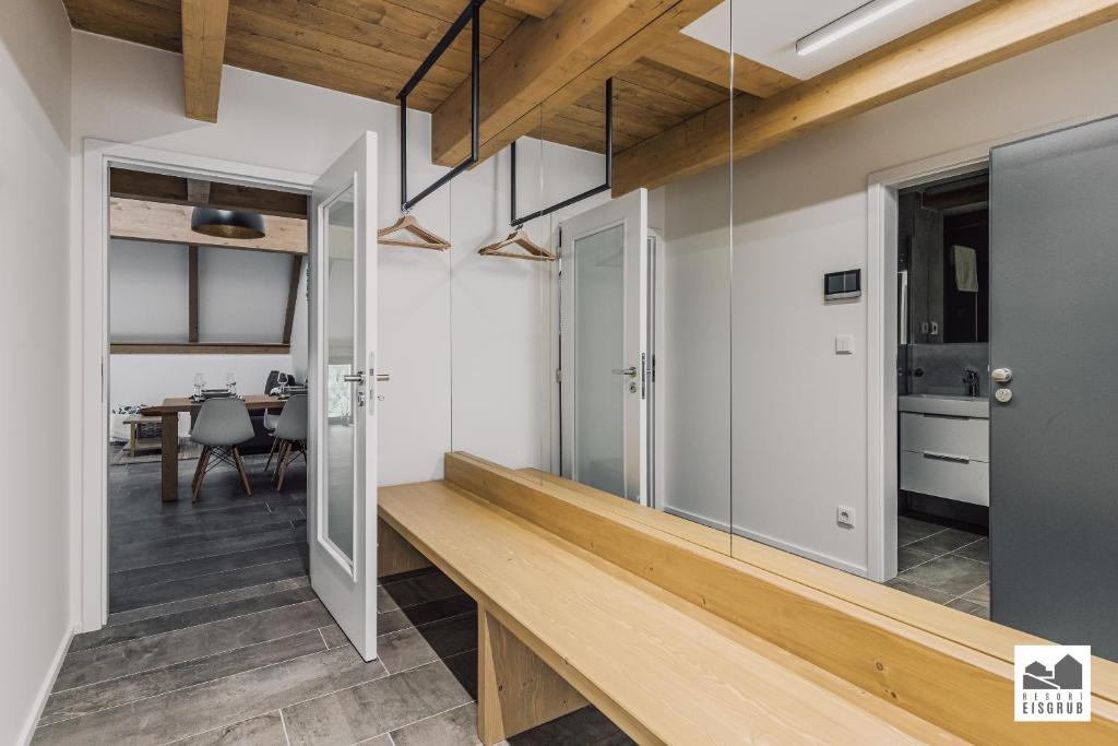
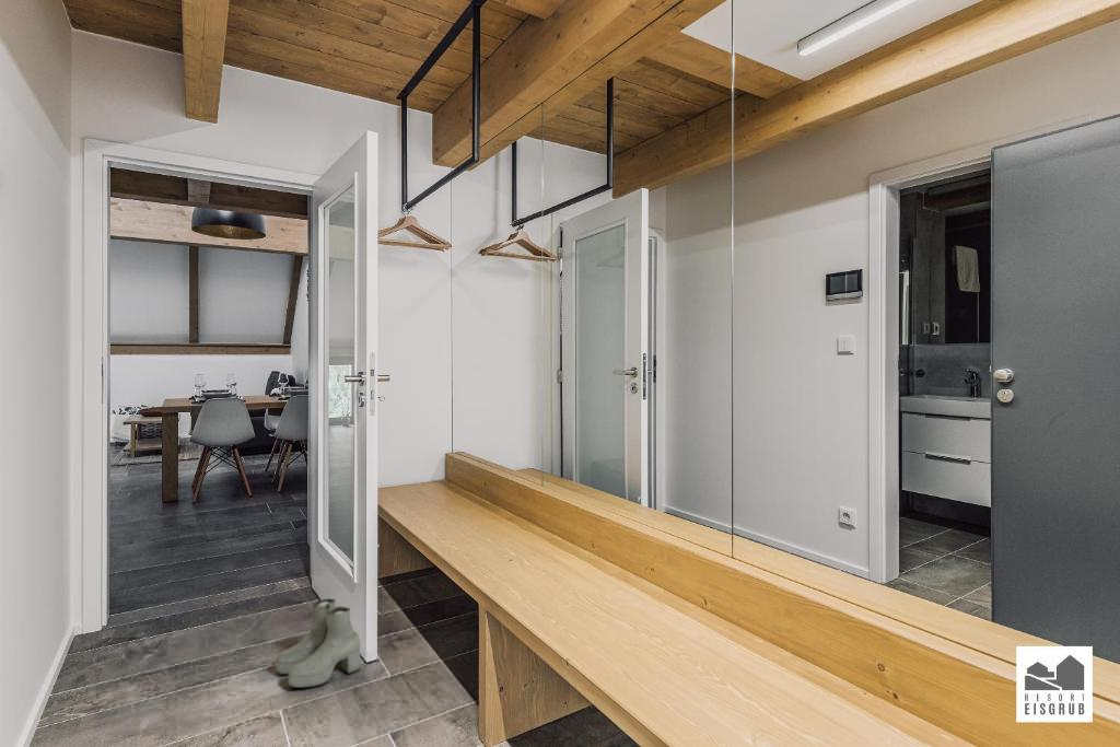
+ boots [275,597,361,689]
